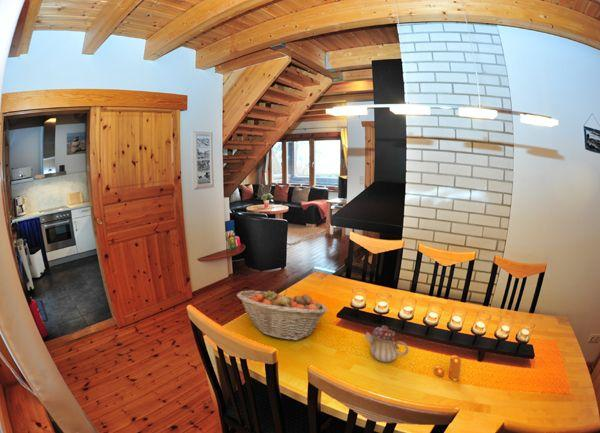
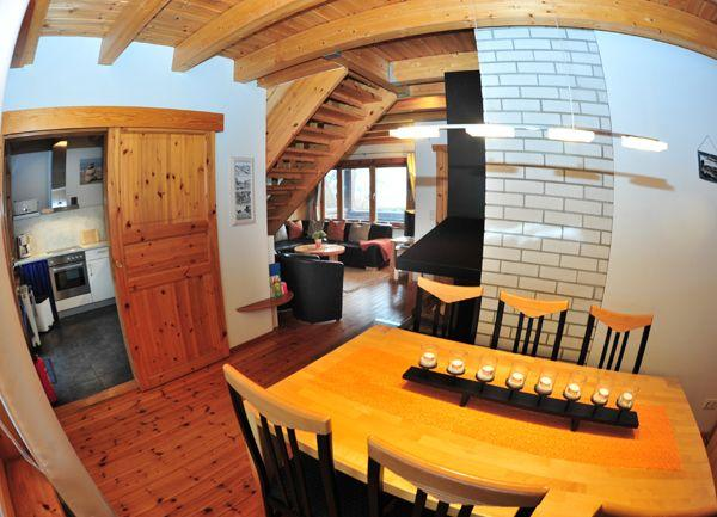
- fruit basket [236,289,328,341]
- pepper shaker [433,354,462,382]
- teapot [364,325,410,363]
